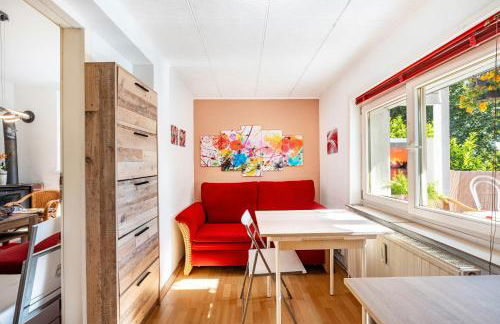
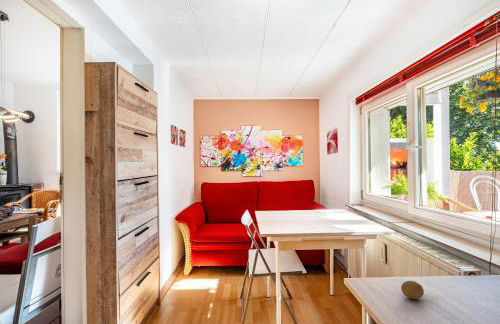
+ fruit [400,280,425,300]
